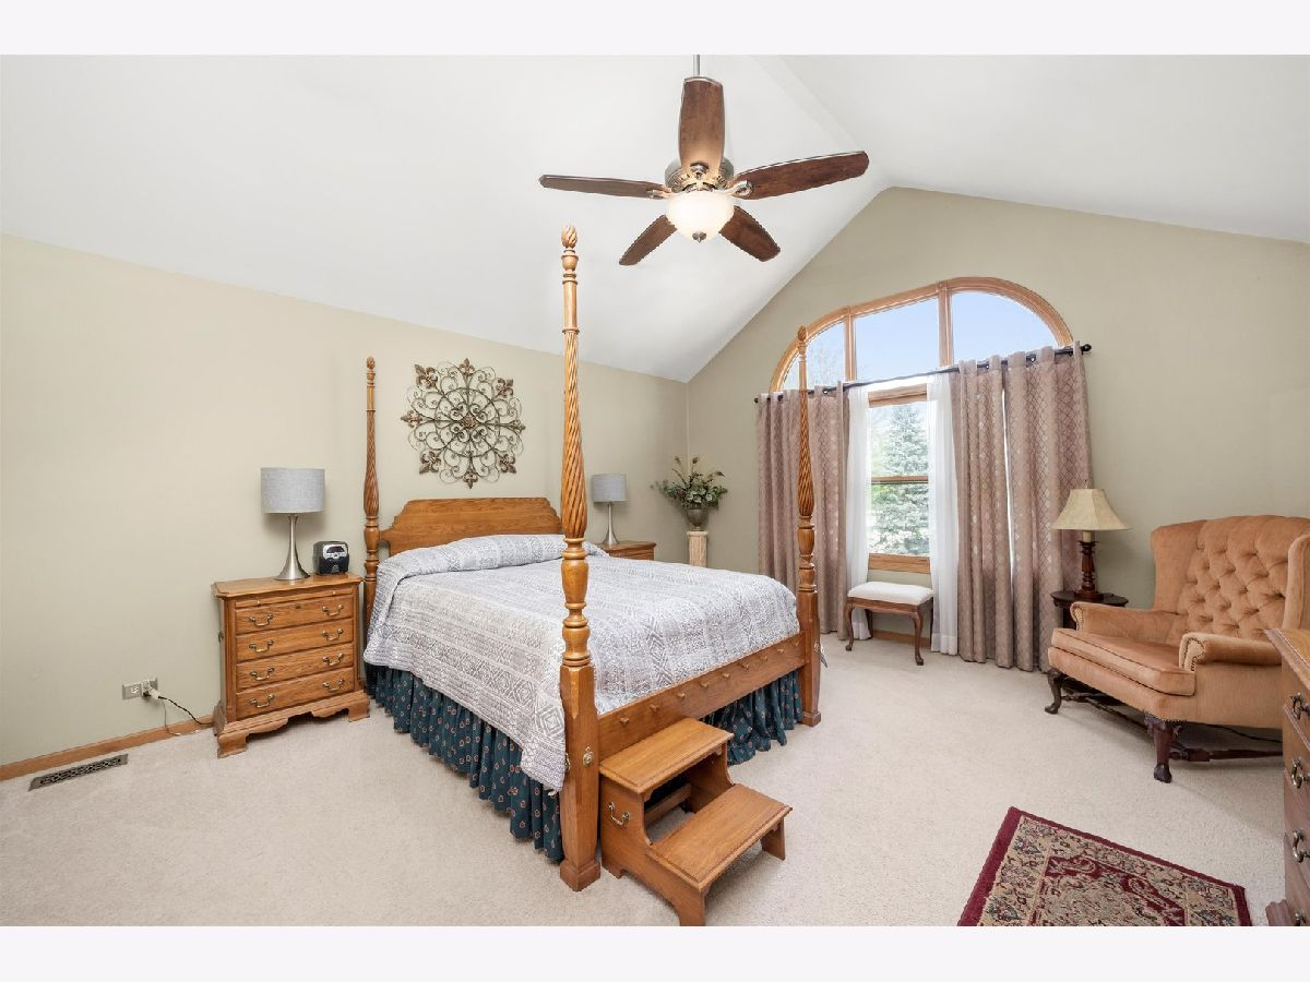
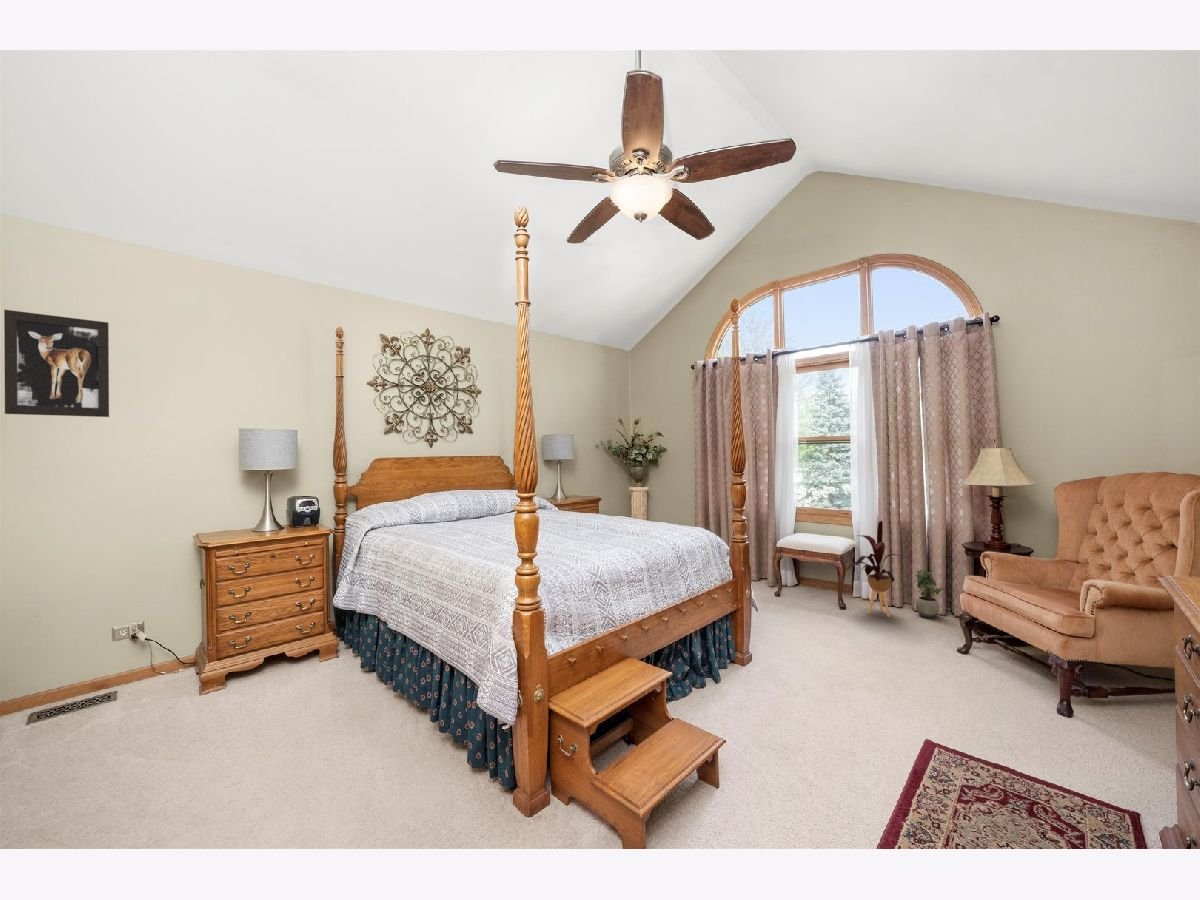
+ potted plant [914,568,946,619]
+ wall art [3,309,110,418]
+ house plant [843,520,900,618]
